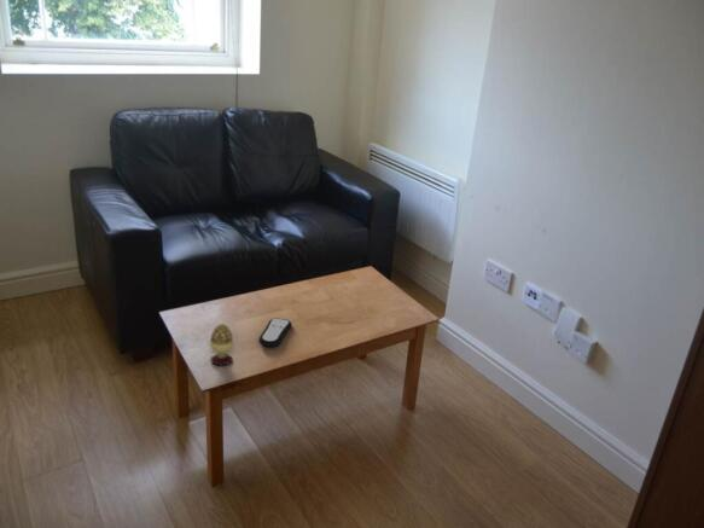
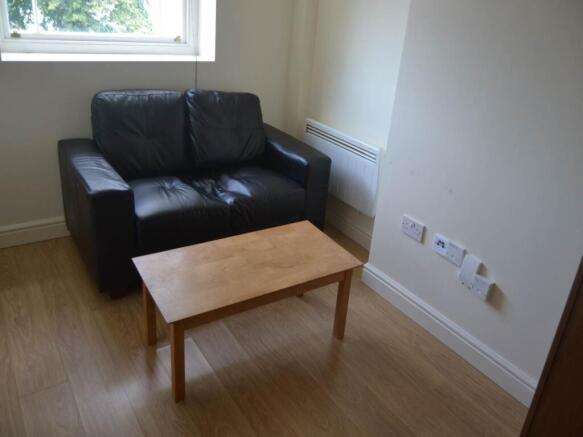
- remote control [257,317,292,348]
- decorative egg [209,323,234,366]
